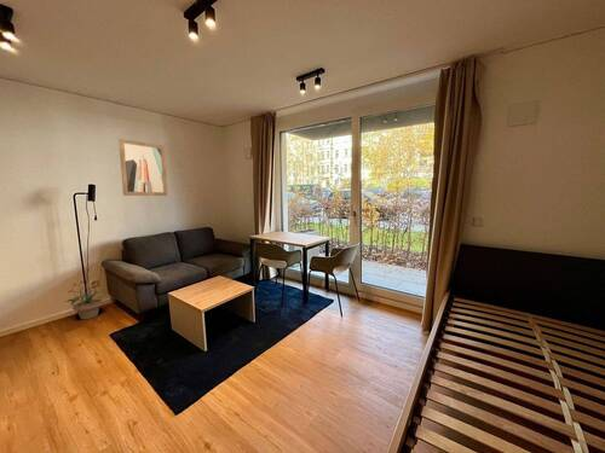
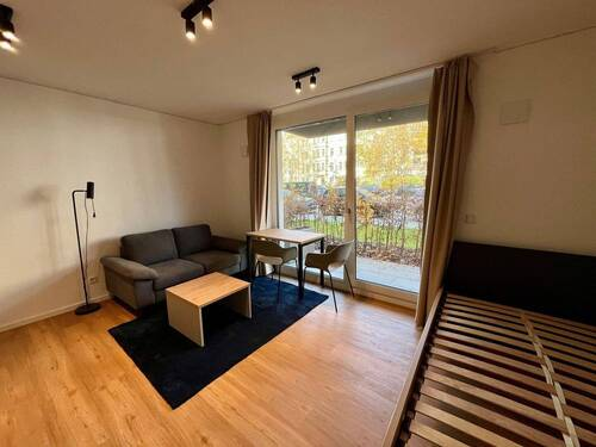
- wall art [117,138,168,197]
- potted plant [64,278,106,320]
